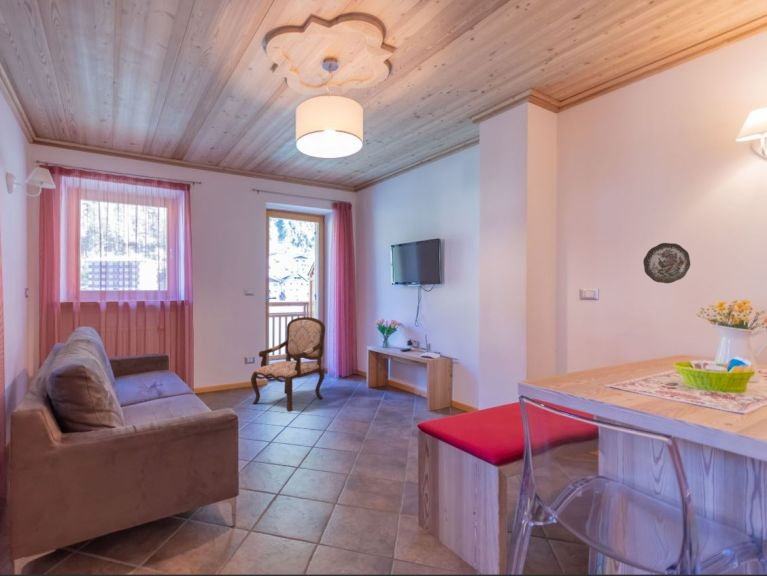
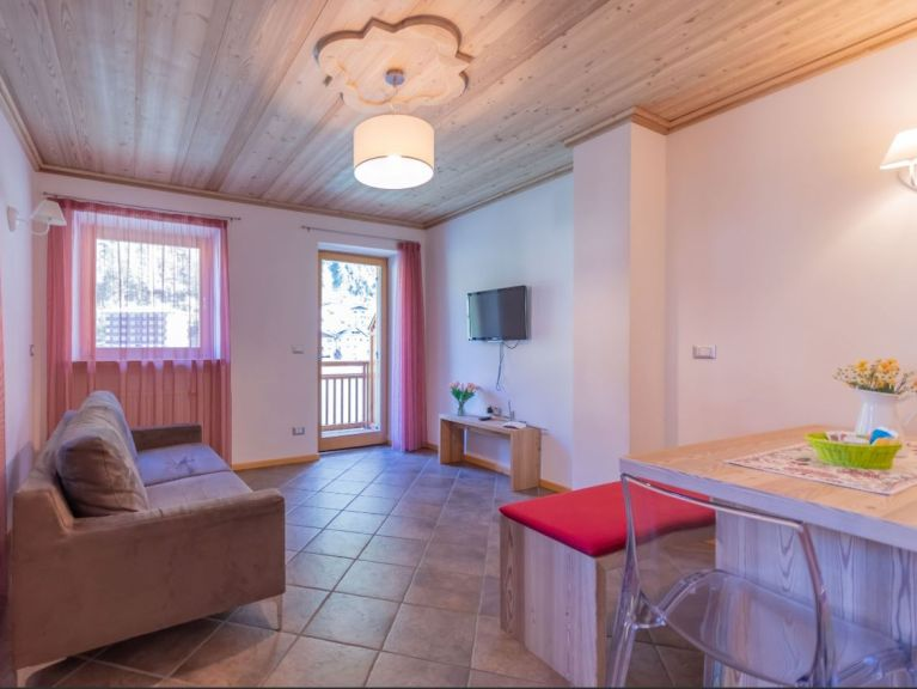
- decorative plate [642,242,691,284]
- armchair [250,316,326,412]
